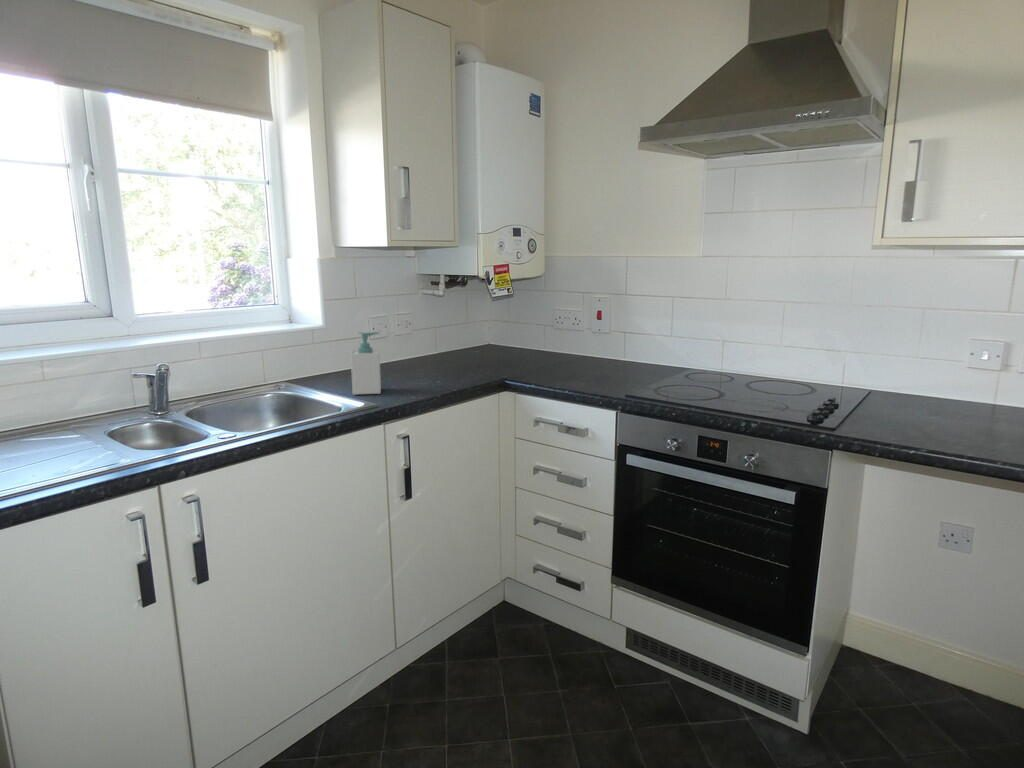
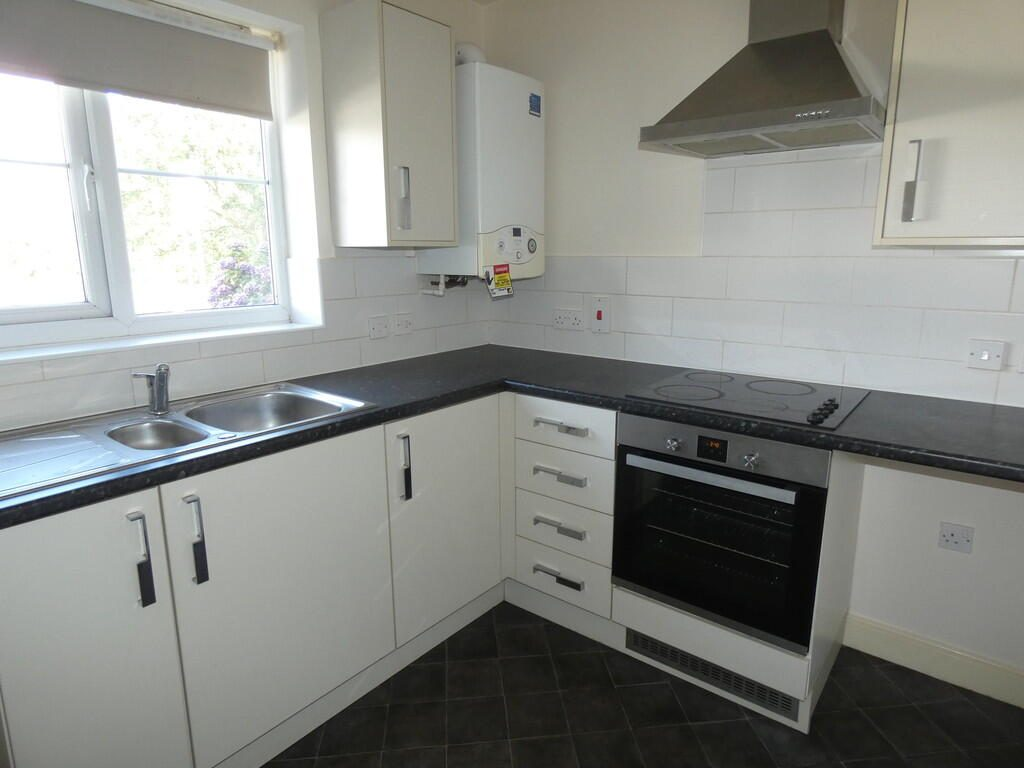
- soap bottle [350,331,382,396]
